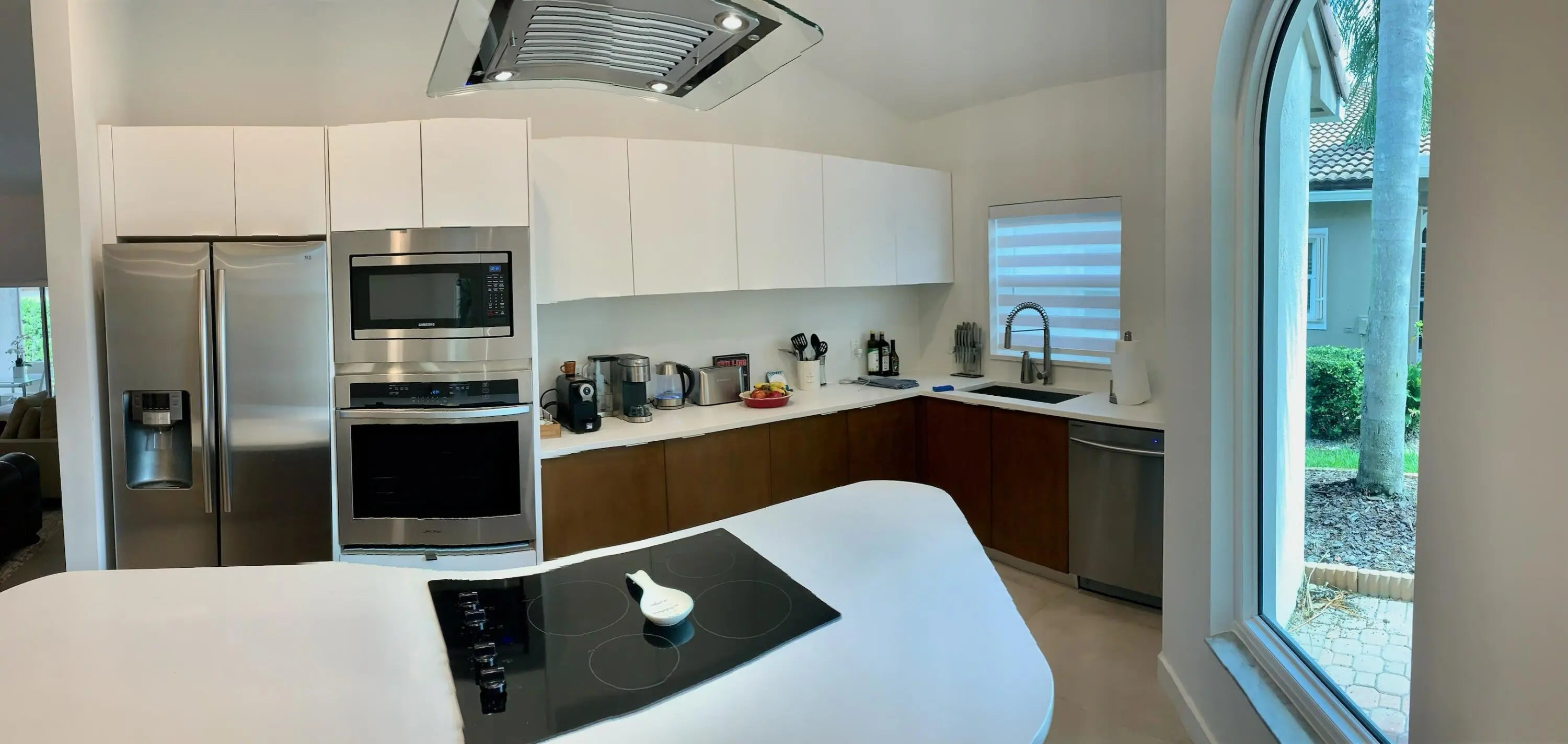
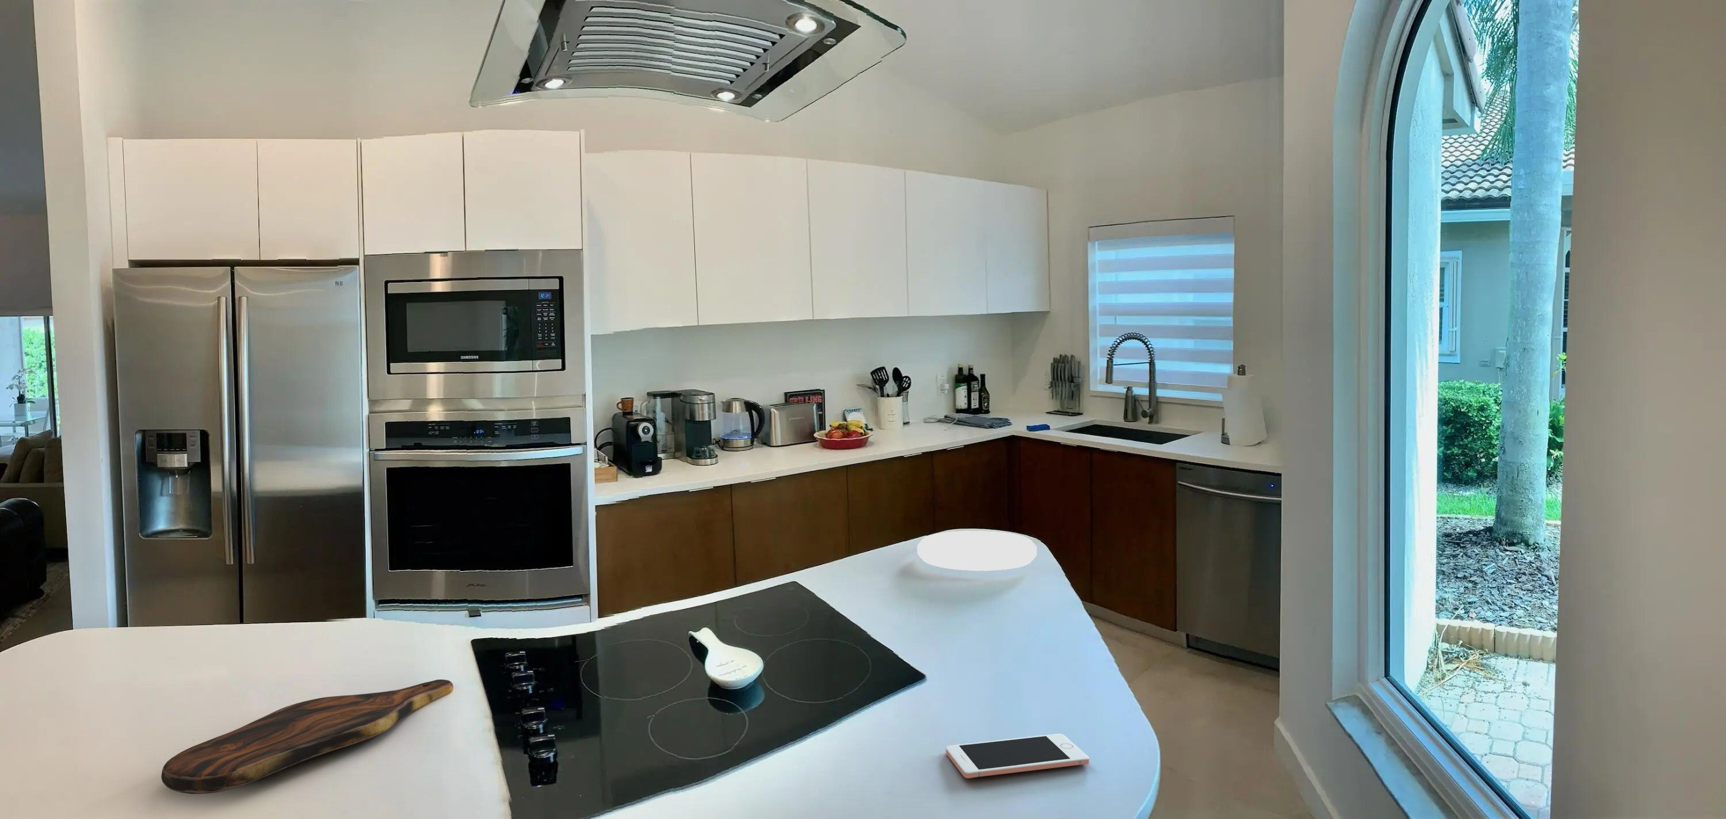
+ cutting board [161,679,454,795]
+ plate [917,531,1037,571]
+ cell phone [946,733,1090,778]
